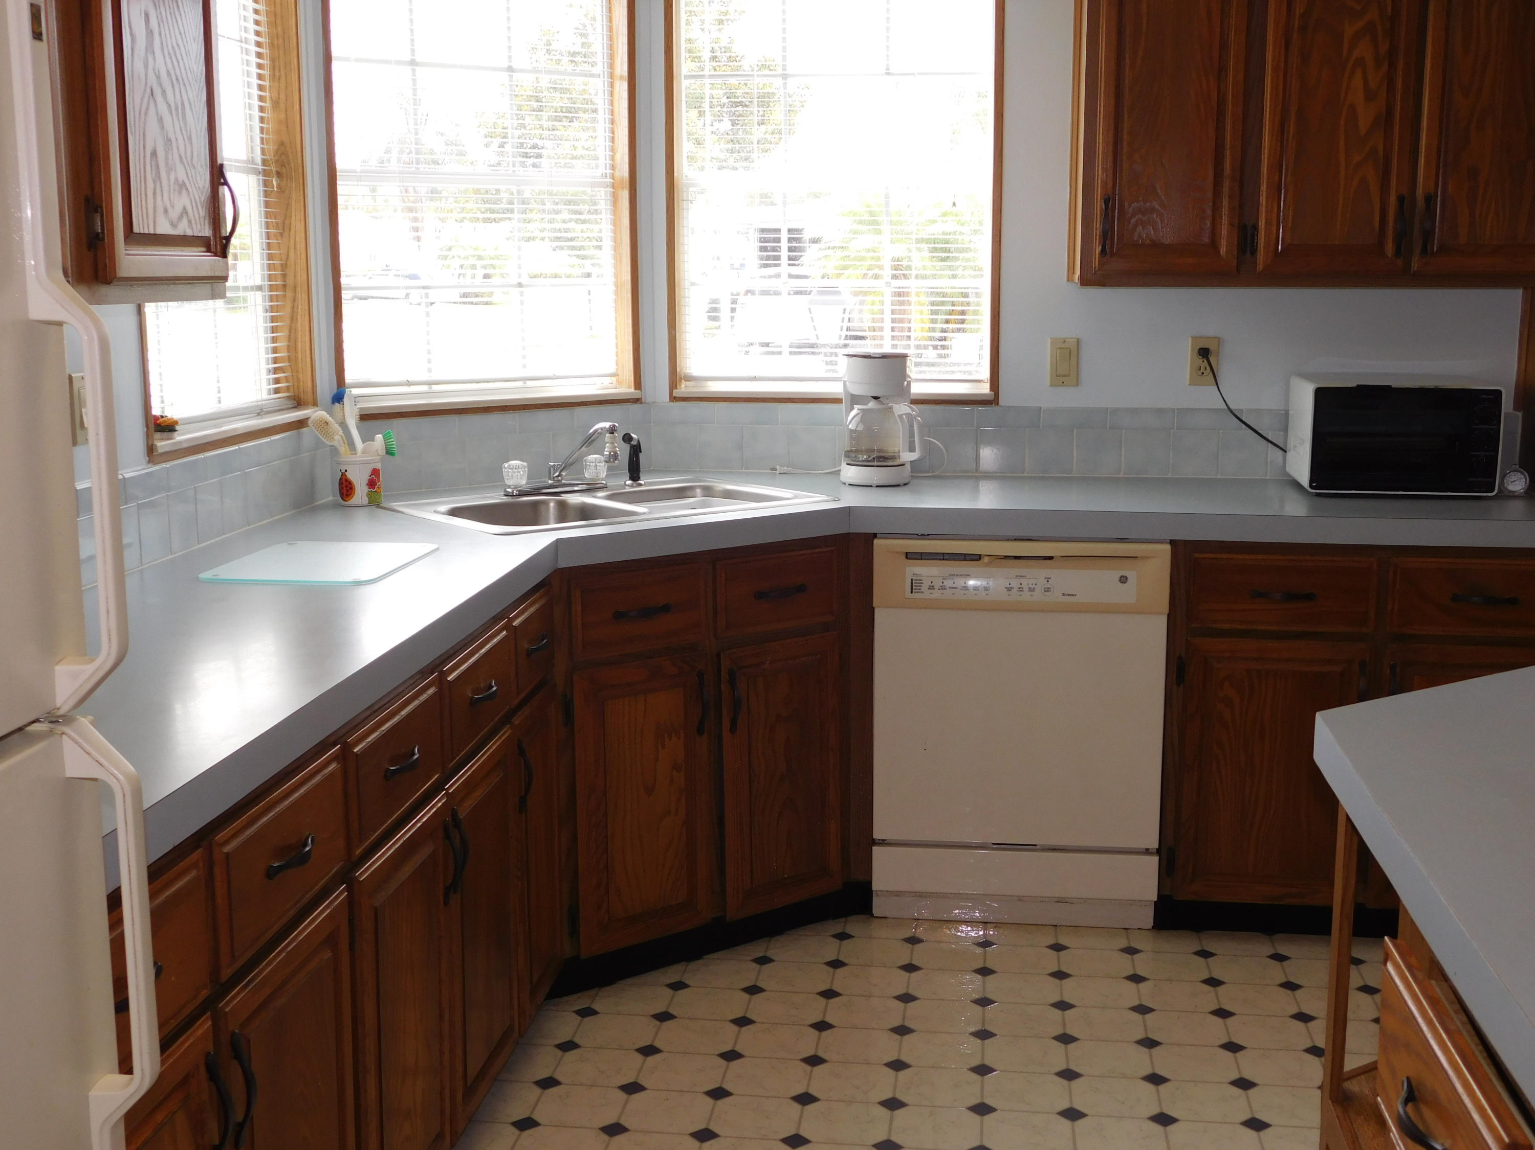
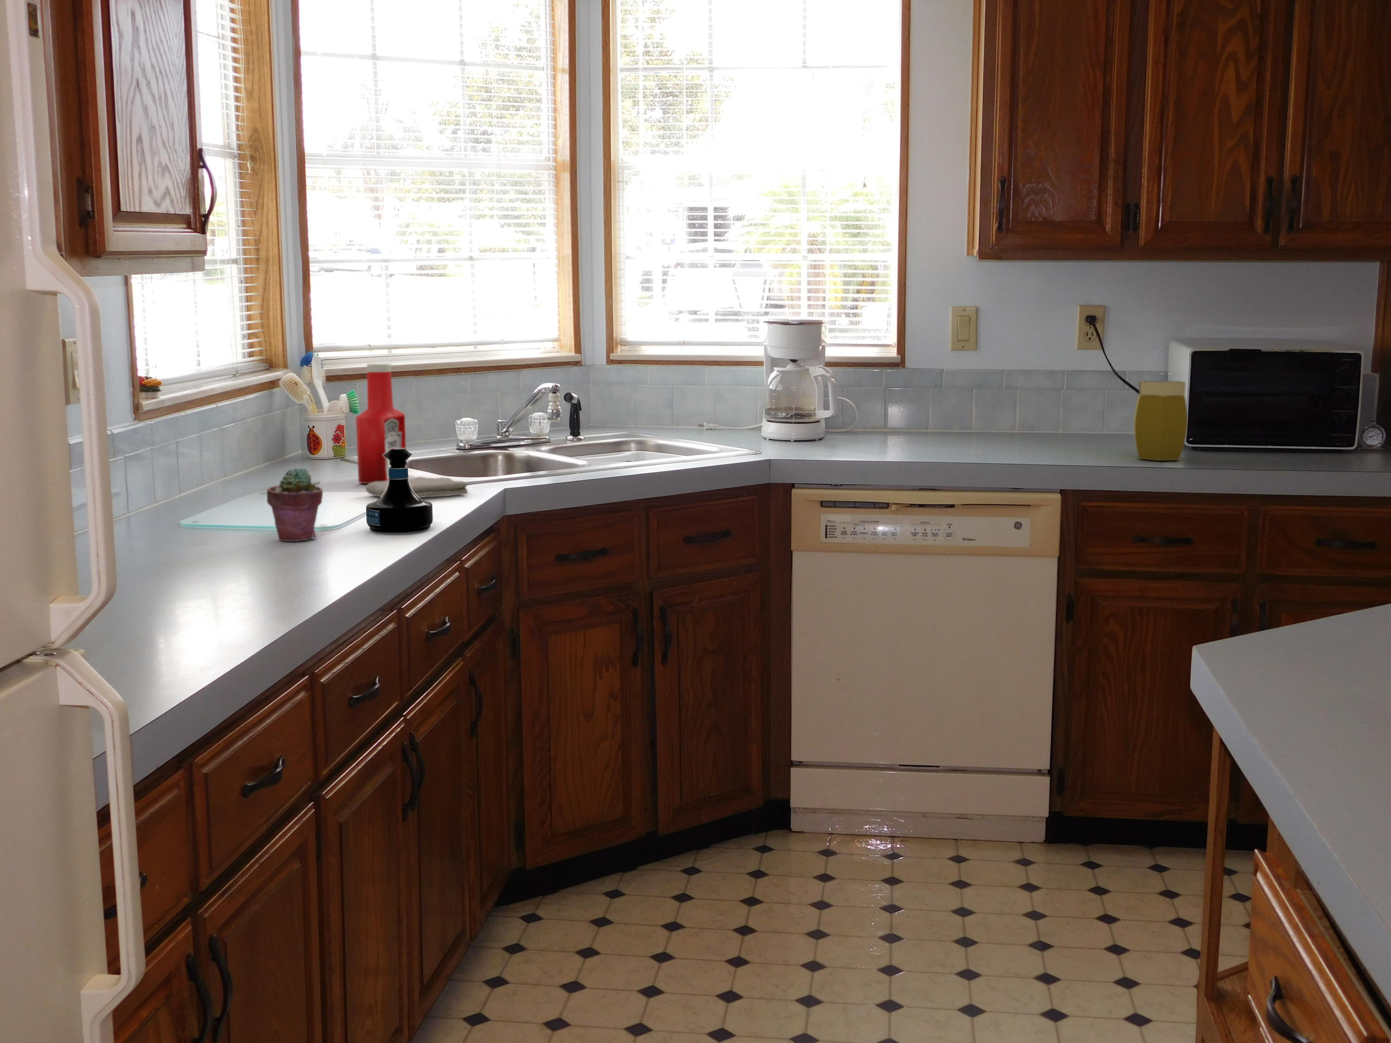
+ soap bottle [356,363,407,484]
+ washcloth [365,477,469,498]
+ jar [1134,380,1188,461]
+ potted succulent [266,467,323,541]
+ tequila bottle [366,448,433,534]
